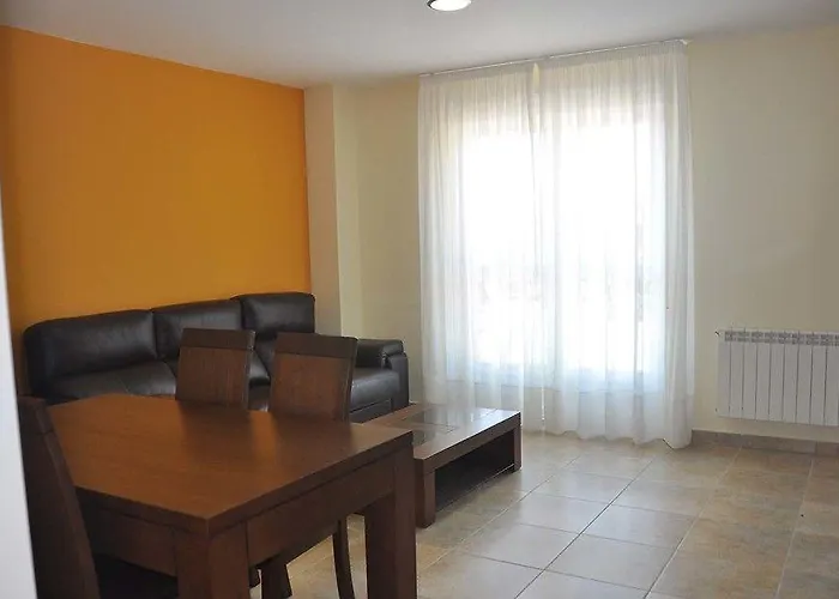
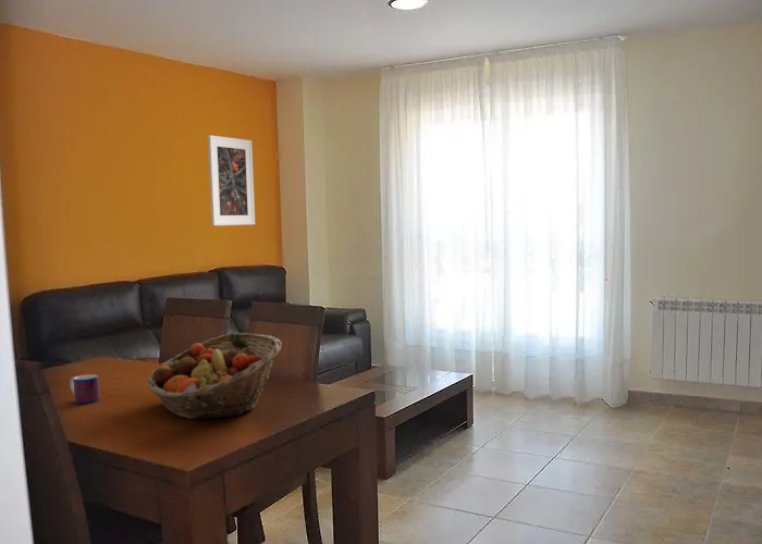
+ mug [69,373,101,405]
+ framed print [207,134,256,226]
+ fruit basket [146,332,283,420]
